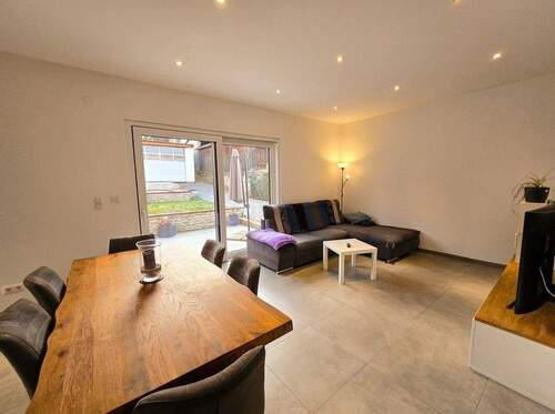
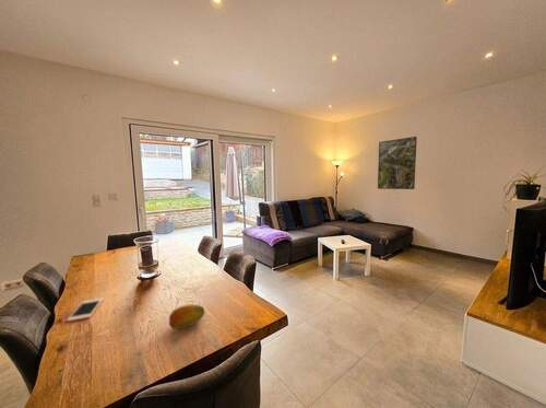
+ cell phone [66,298,105,323]
+ fruit [168,303,205,330]
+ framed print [377,136,418,190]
